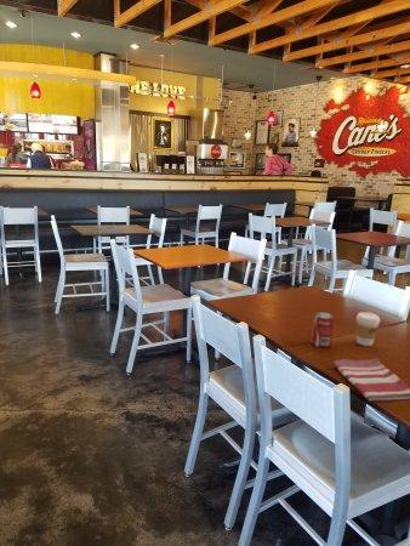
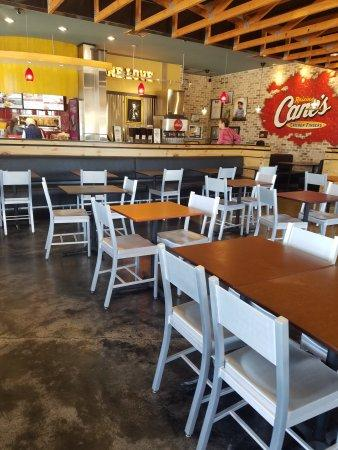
- beverage can [311,311,336,348]
- dish towel [331,357,410,402]
- coffee cup [355,311,381,347]
